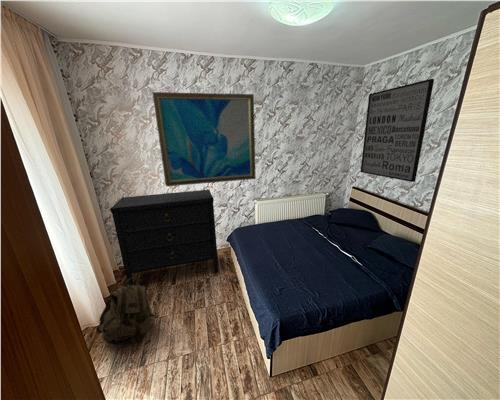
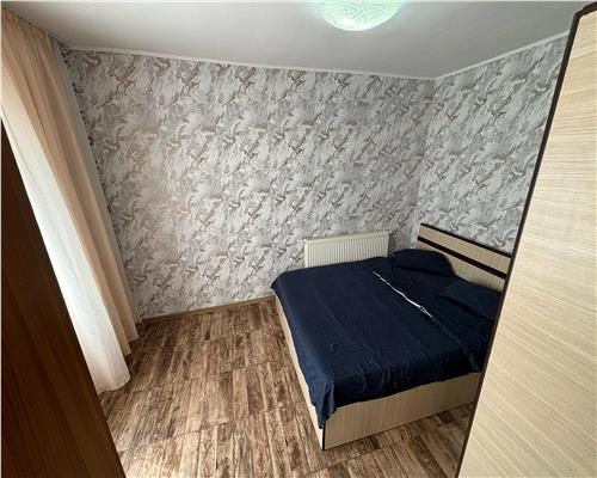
- wall art [360,78,435,183]
- wall art [152,91,257,187]
- dresser [109,189,219,285]
- backpack [95,276,155,347]
